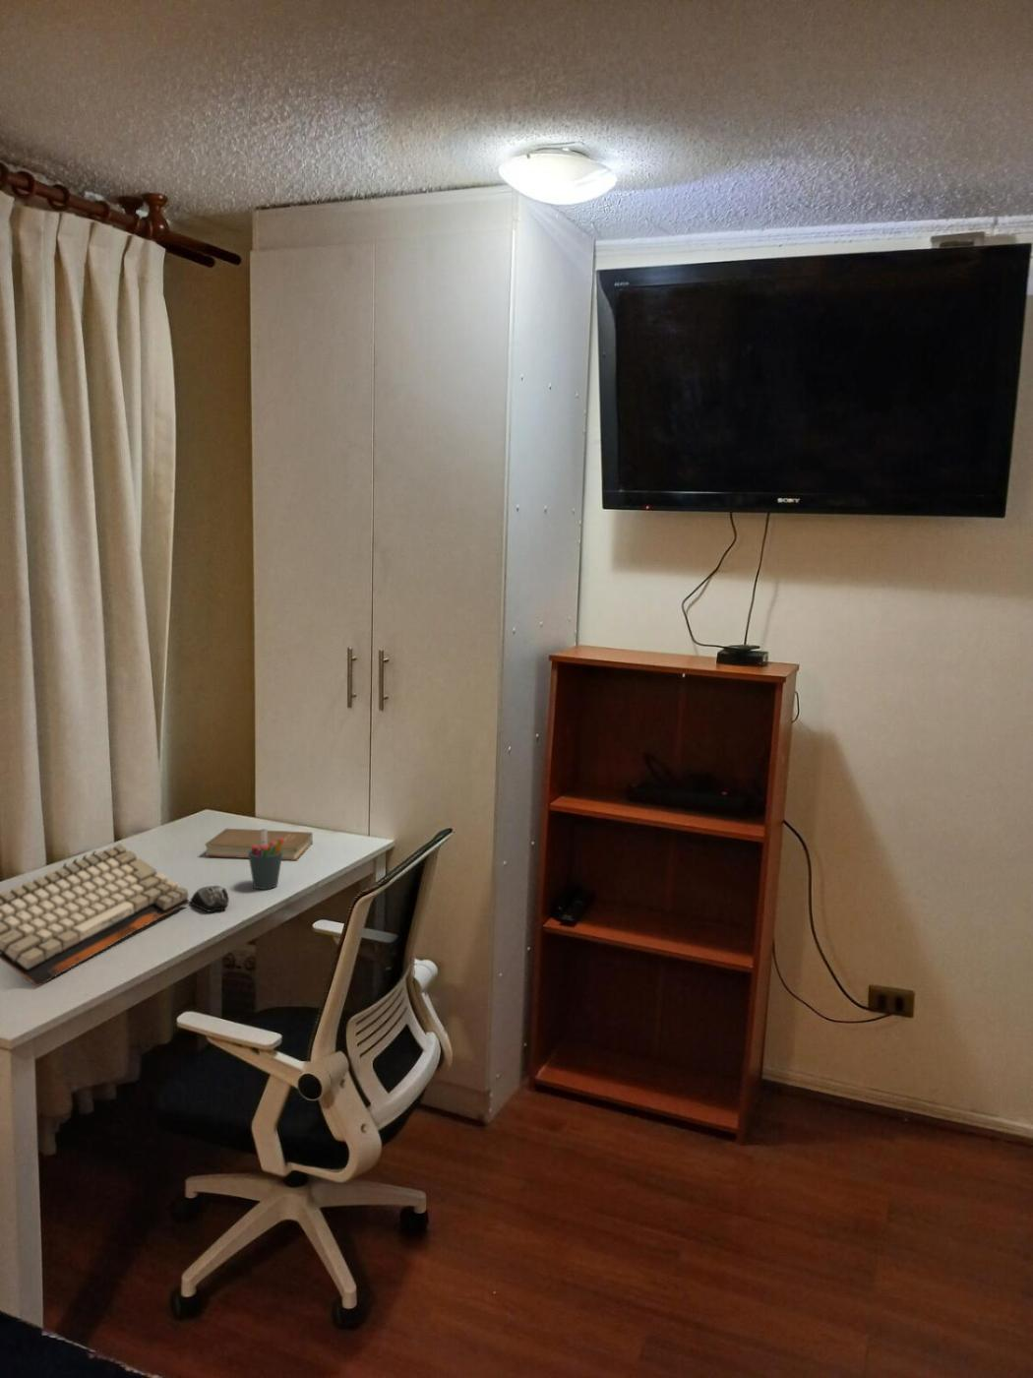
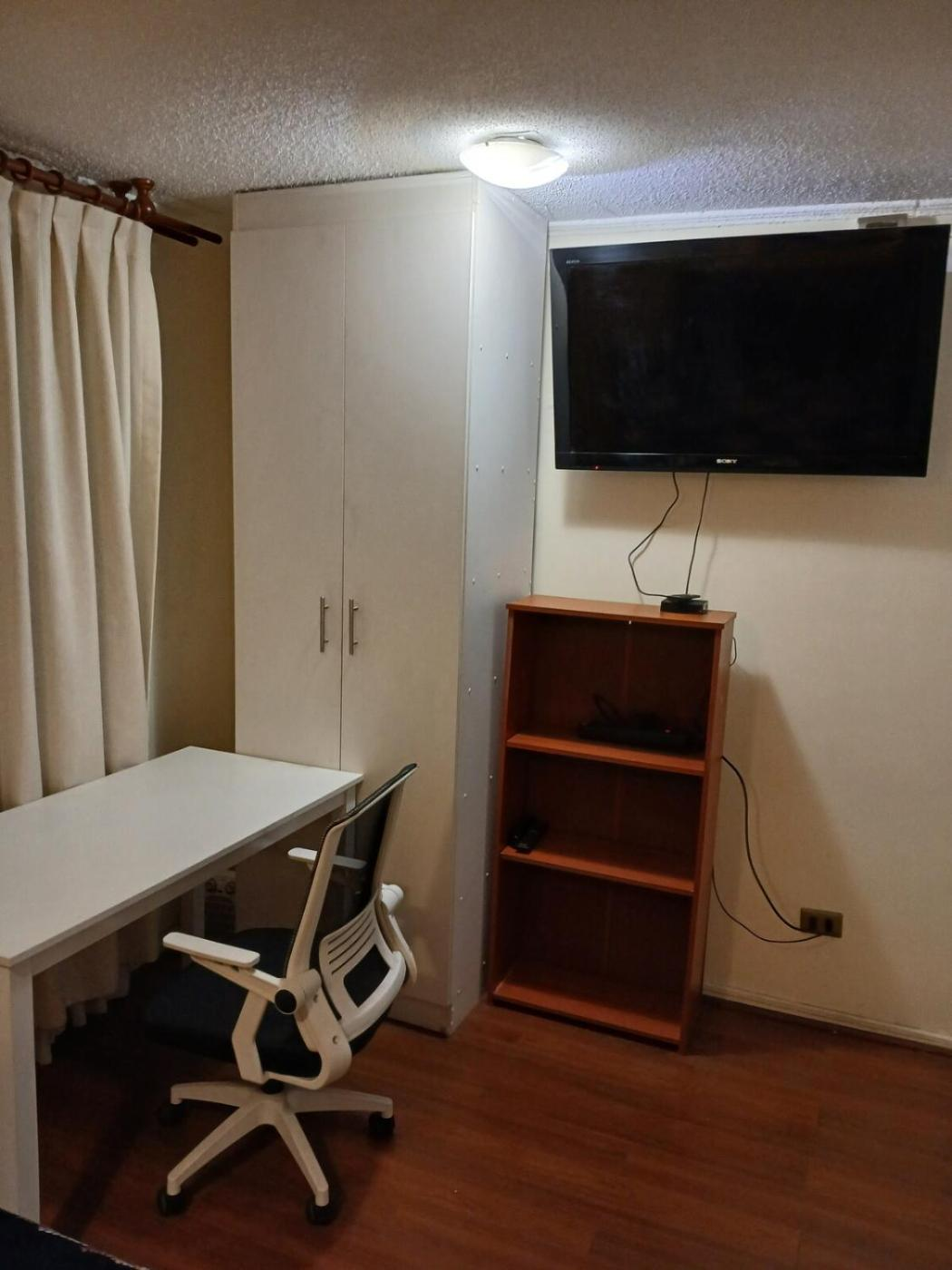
- pen holder [247,828,284,890]
- book [204,828,314,862]
- computer mouse [190,885,230,914]
- keyboard [0,843,191,988]
